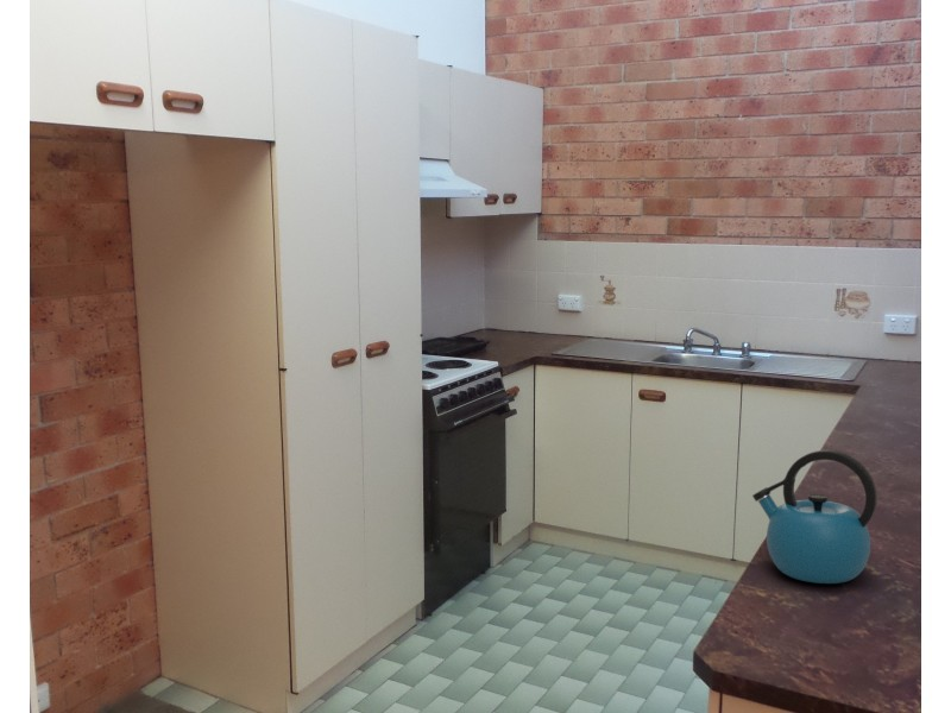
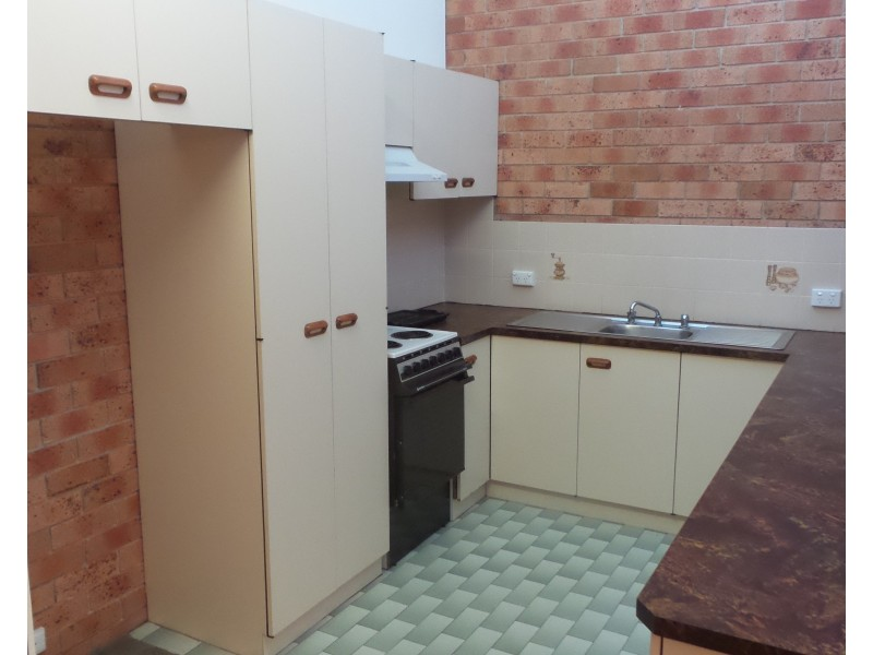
- kettle [751,449,878,585]
